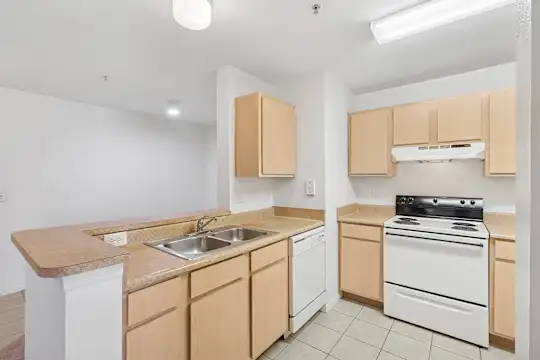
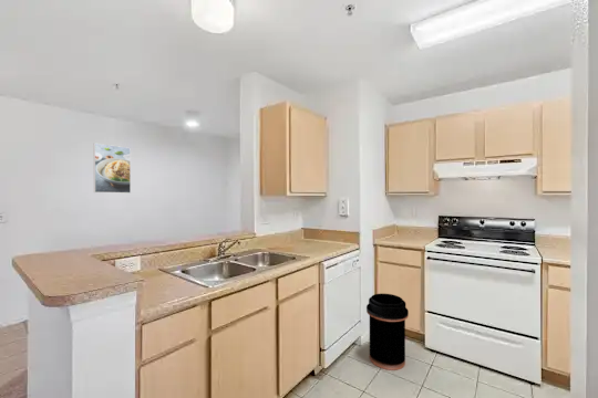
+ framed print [93,143,132,193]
+ trash can [365,293,410,371]
